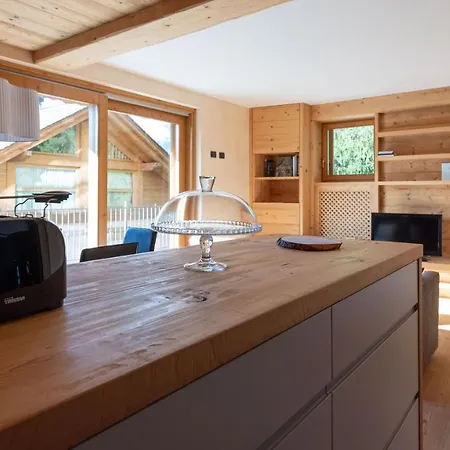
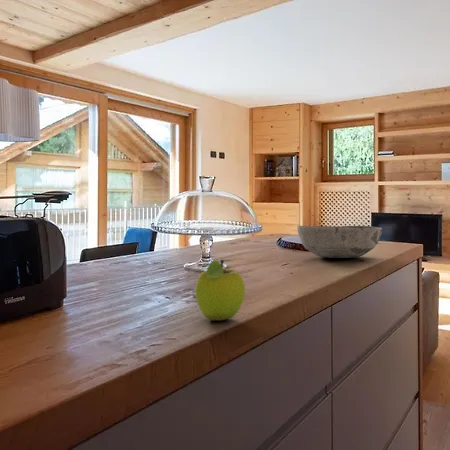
+ bowl [296,225,383,259]
+ fruit [195,259,246,322]
